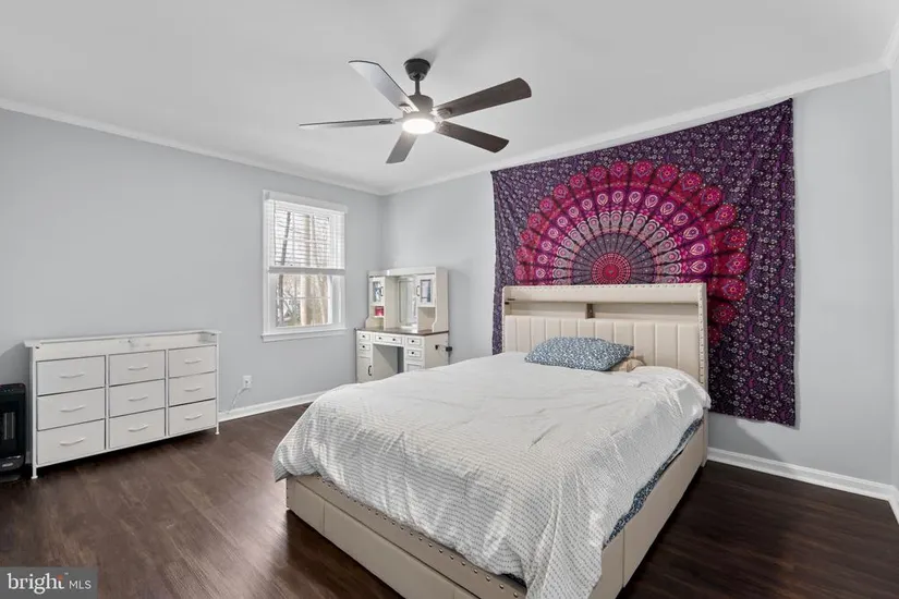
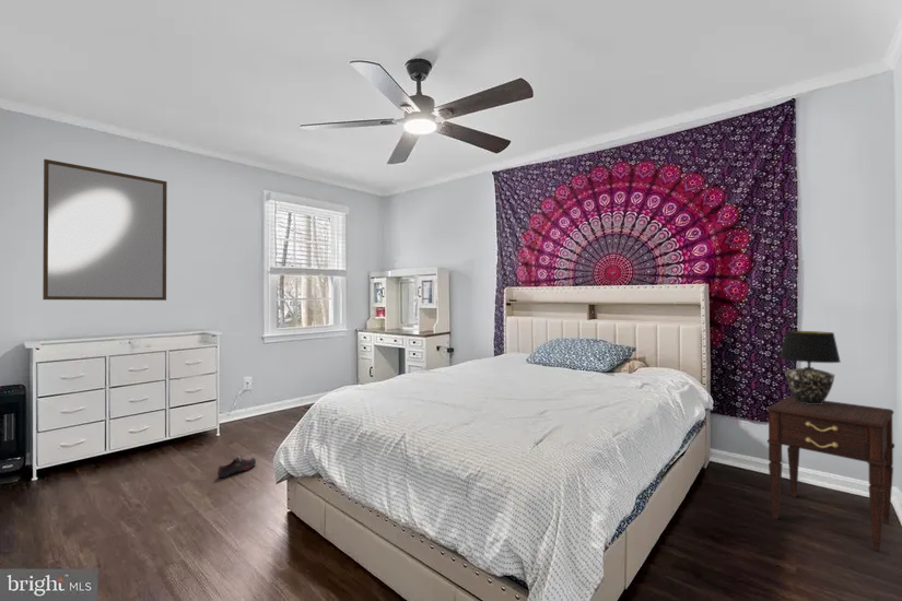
+ table lamp [778,330,842,404]
+ home mirror [42,158,168,302]
+ nightstand [766,394,895,553]
+ shoe [216,453,257,479]
